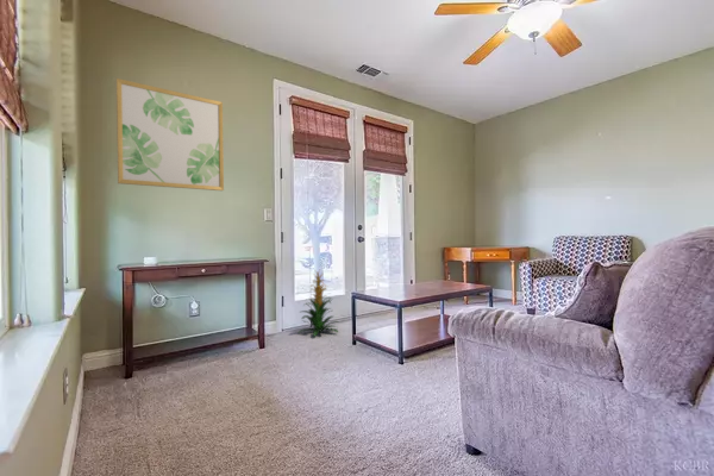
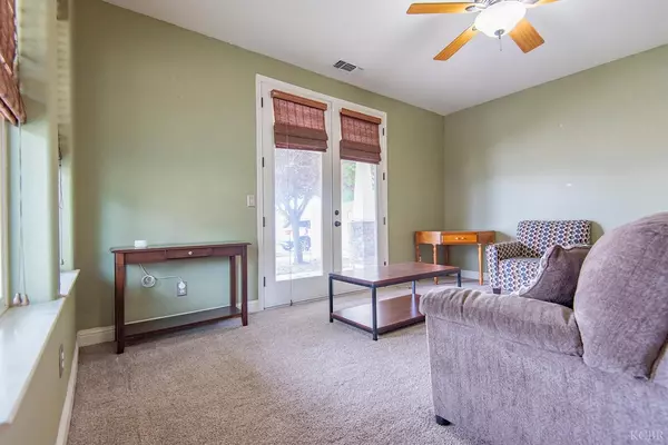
- indoor plant [296,269,340,338]
- wall art [115,77,225,192]
